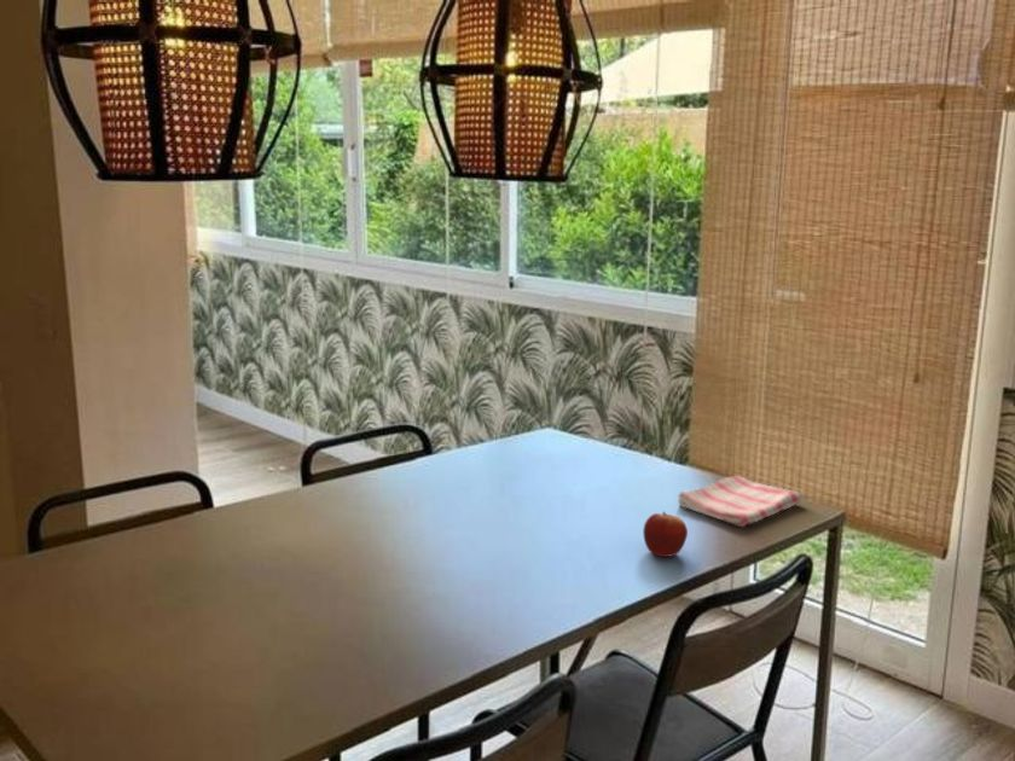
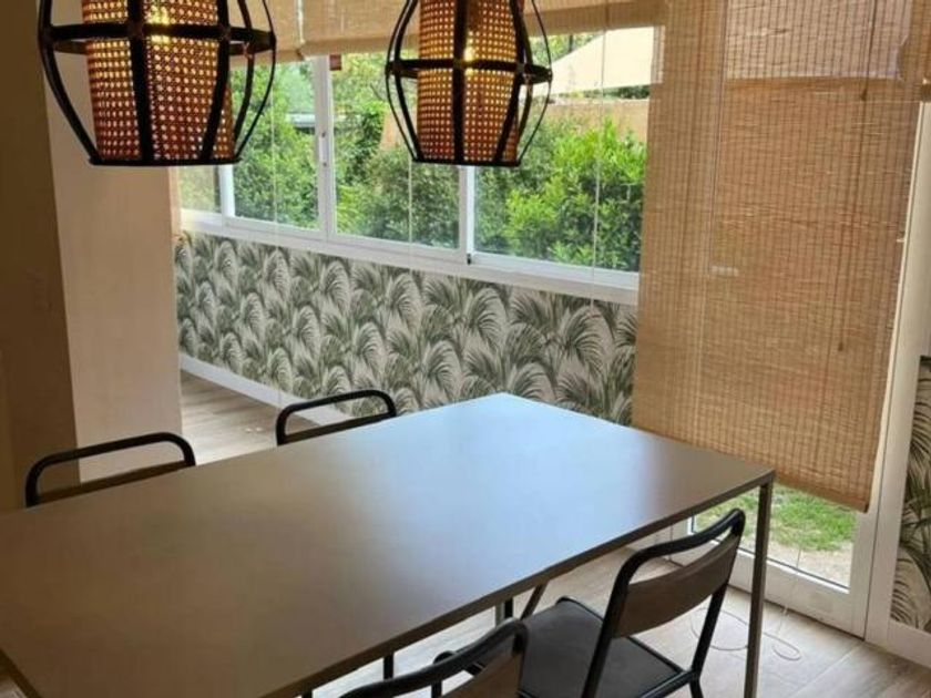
- dish towel [677,475,805,528]
- fruit [642,511,689,558]
